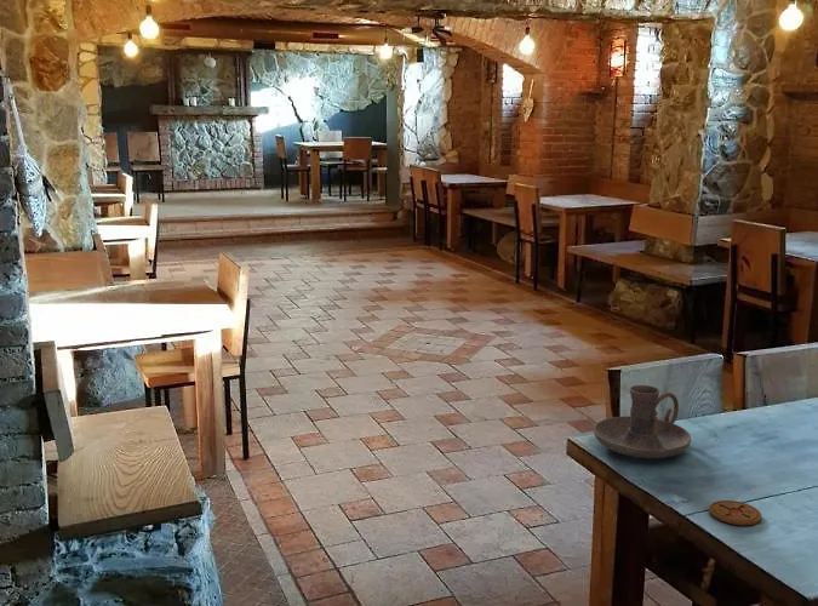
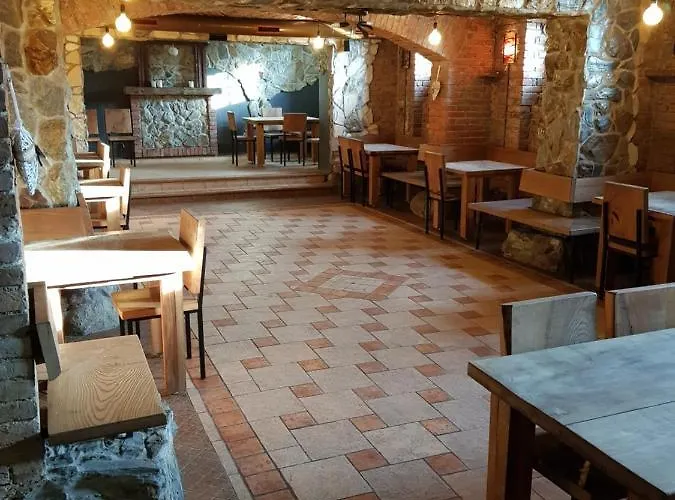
- coaster [708,499,762,526]
- candle holder [593,384,692,459]
